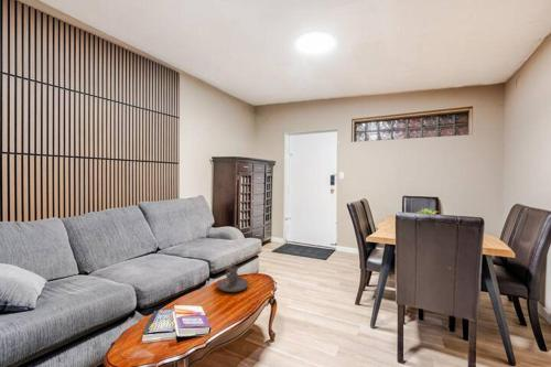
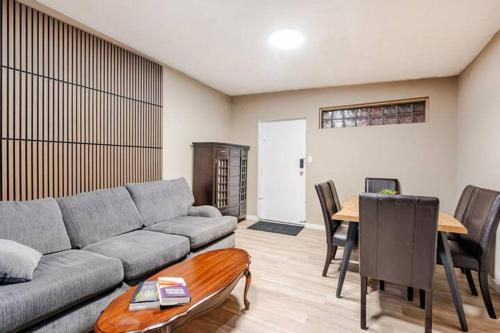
- candle holder [216,265,250,293]
